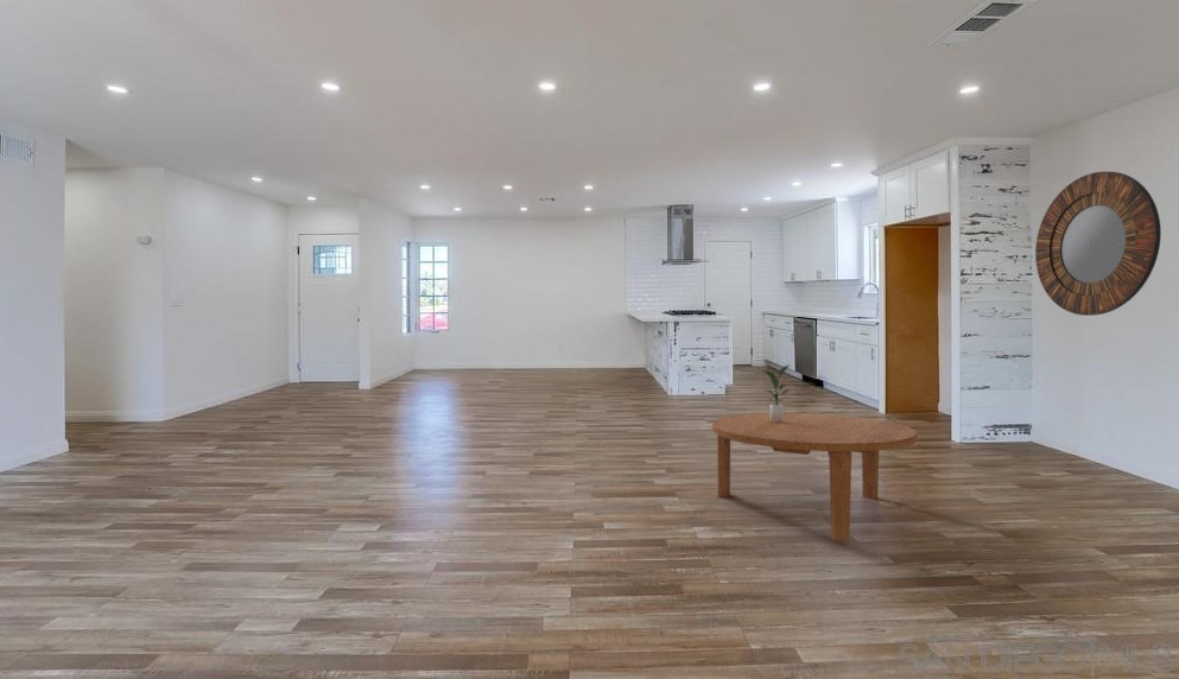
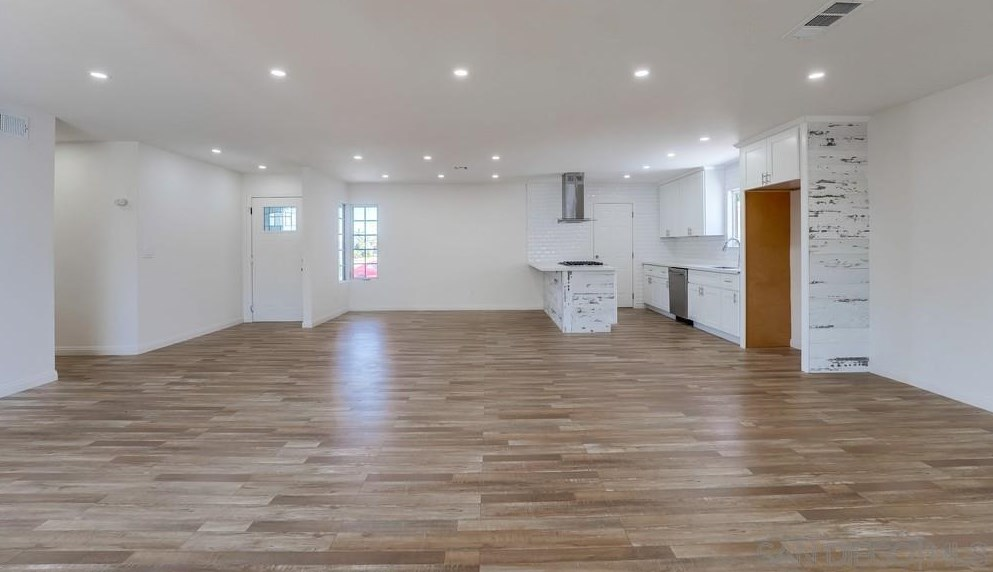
- home mirror [1034,171,1162,317]
- coffee table [711,412,918,542]
- potted plant [762,363,792,423]
